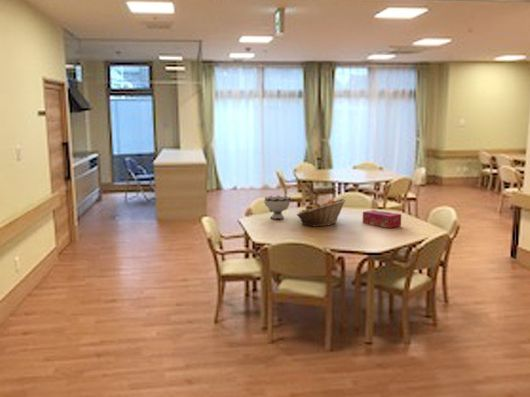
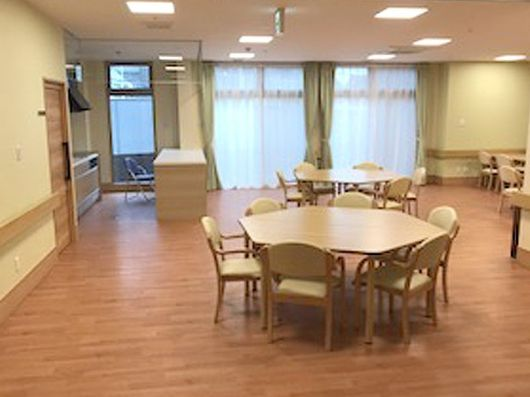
- tissue box [362,209,402,229]
- bowl [264,194,292,220]
- fruit basket [296,198,347,227]
